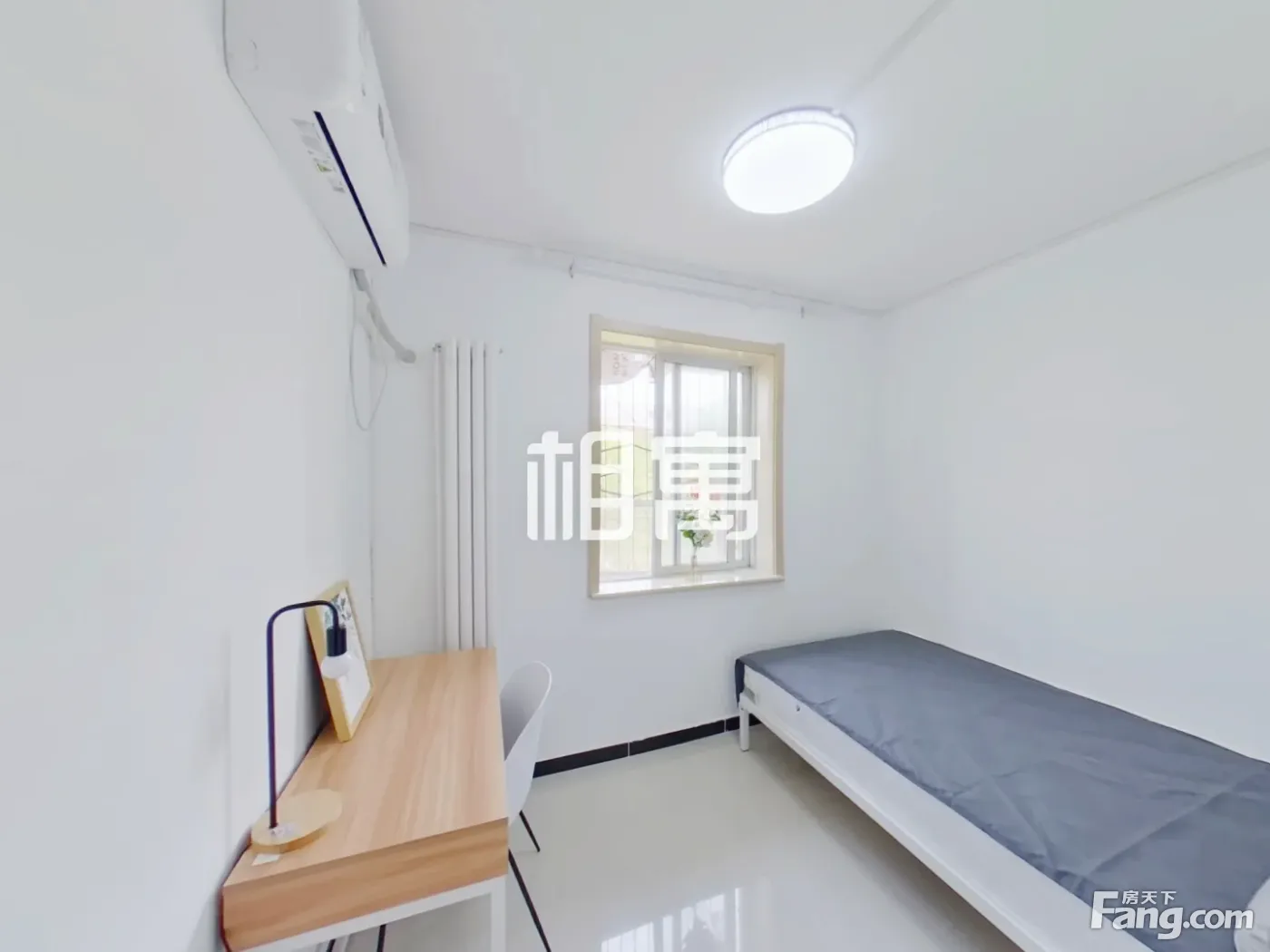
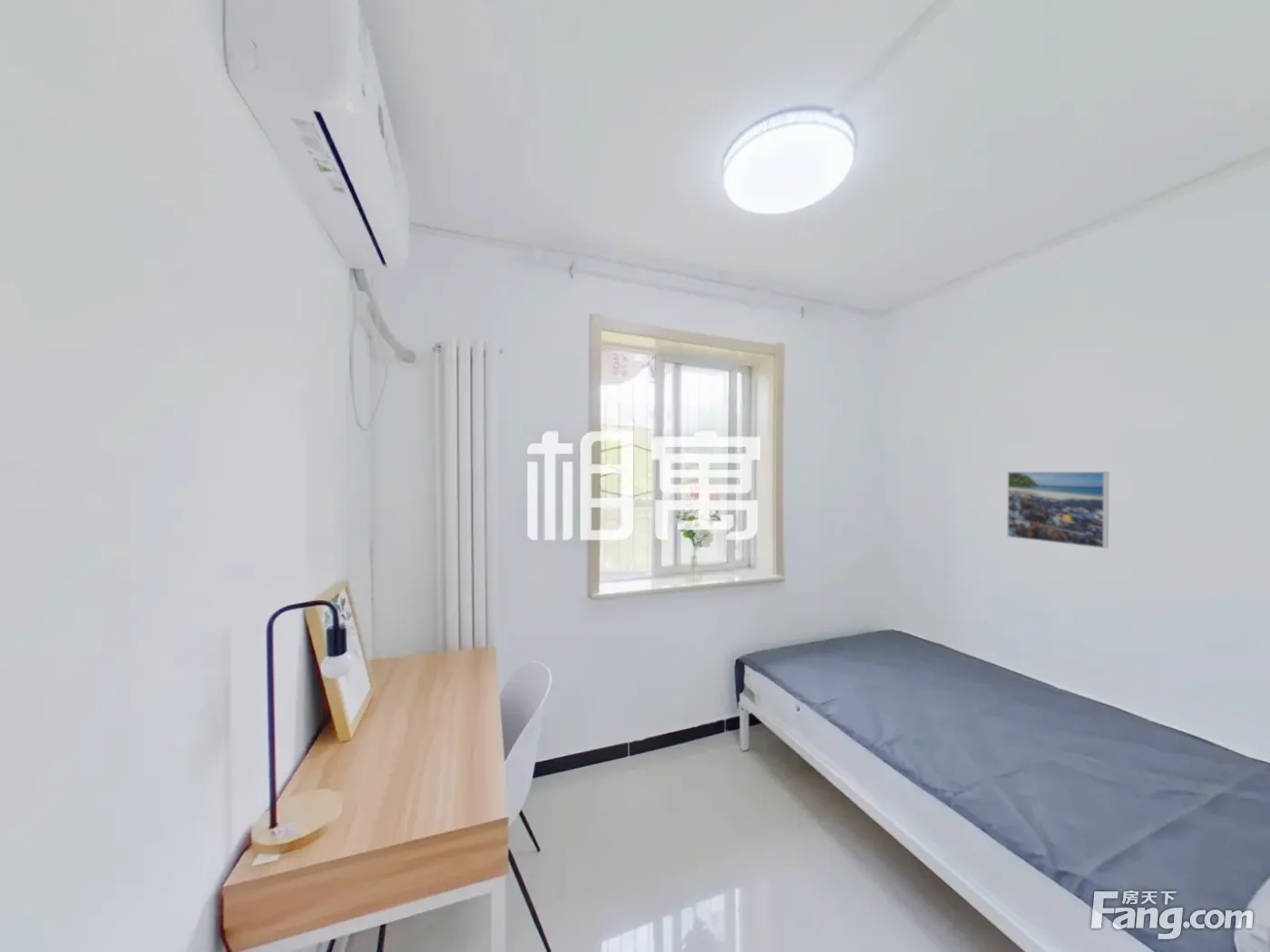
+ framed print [1006,471,1109,549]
